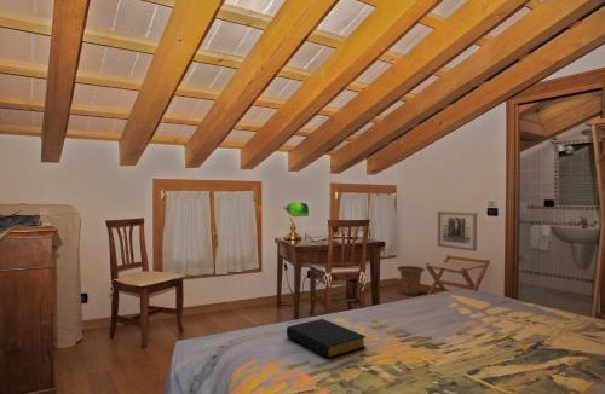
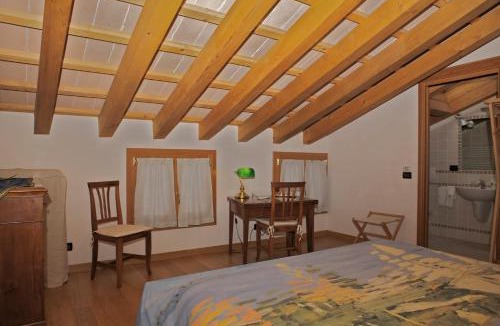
- basket [396,265,426,296]
- hardback book [286,318,367,359]
- wall art [437,210,478,253]
